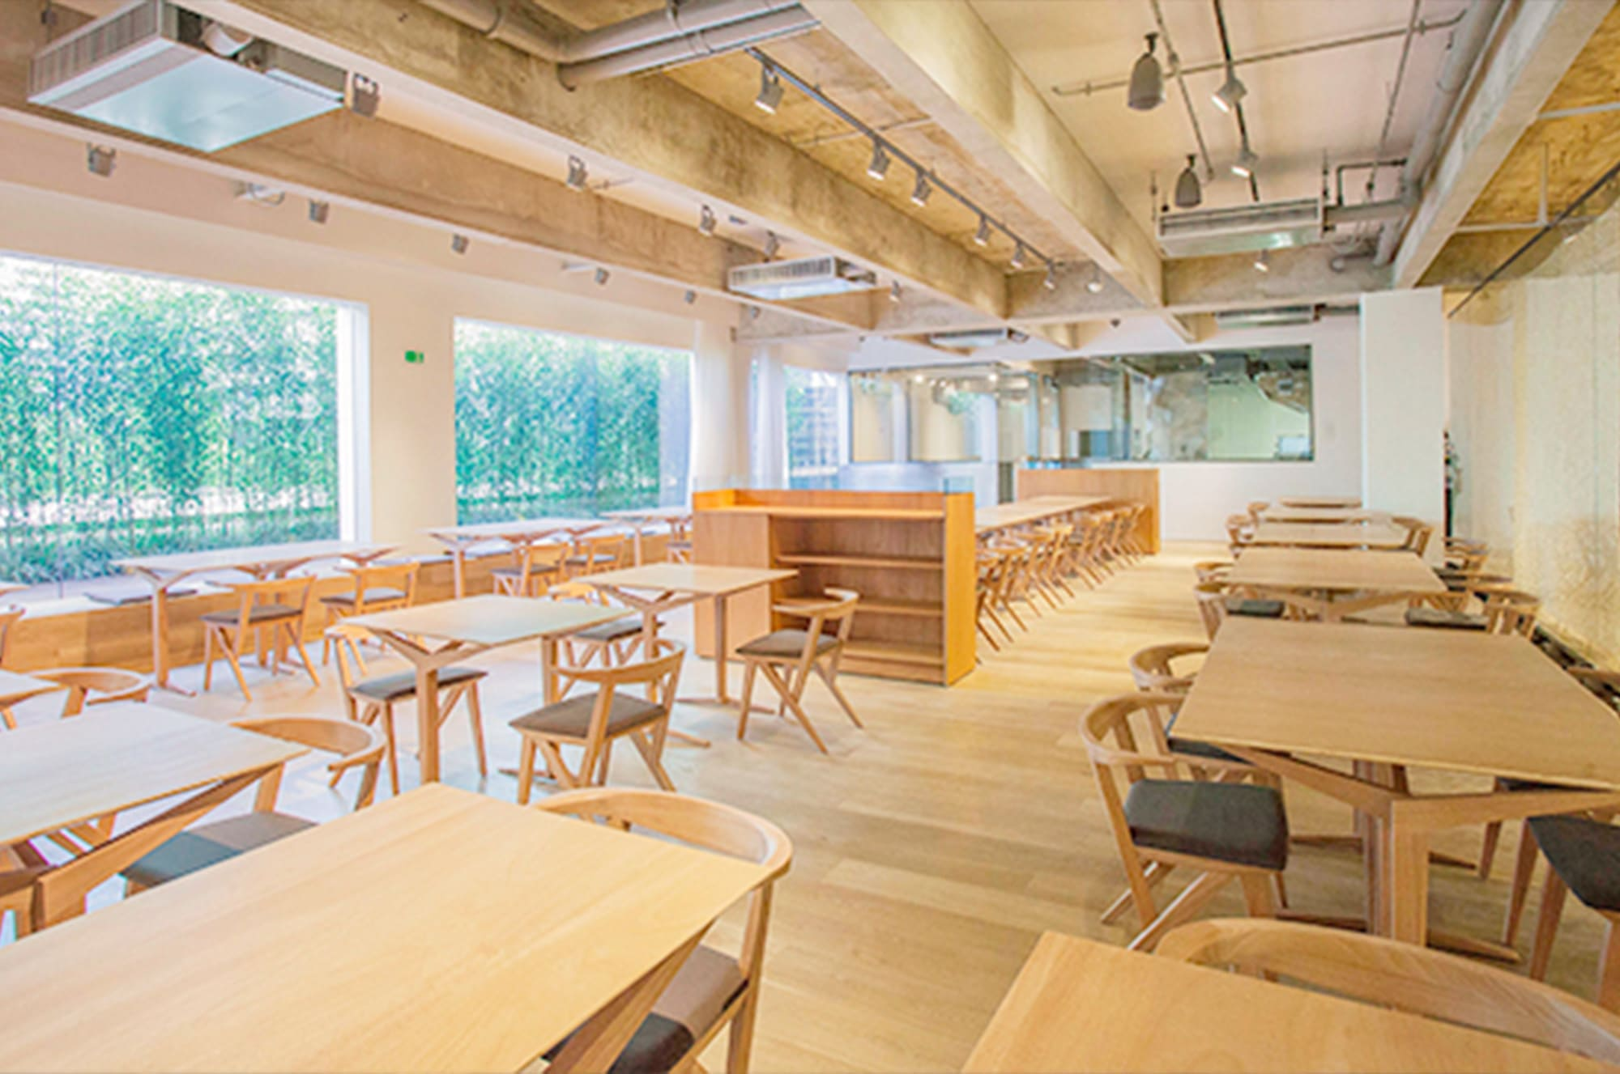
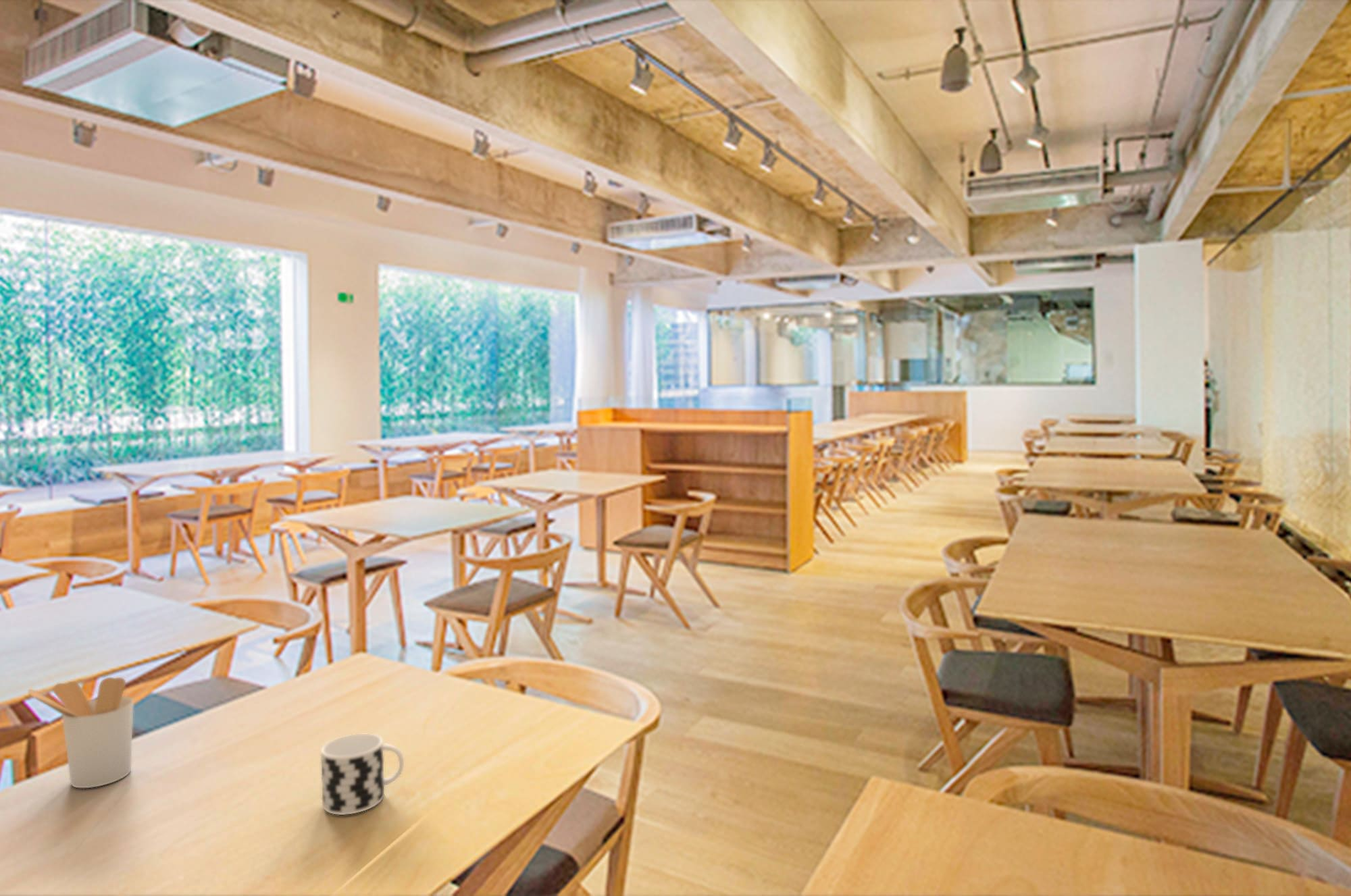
+ utensil holder [28,677,134,789]
+ cup [320,733,405,816]
